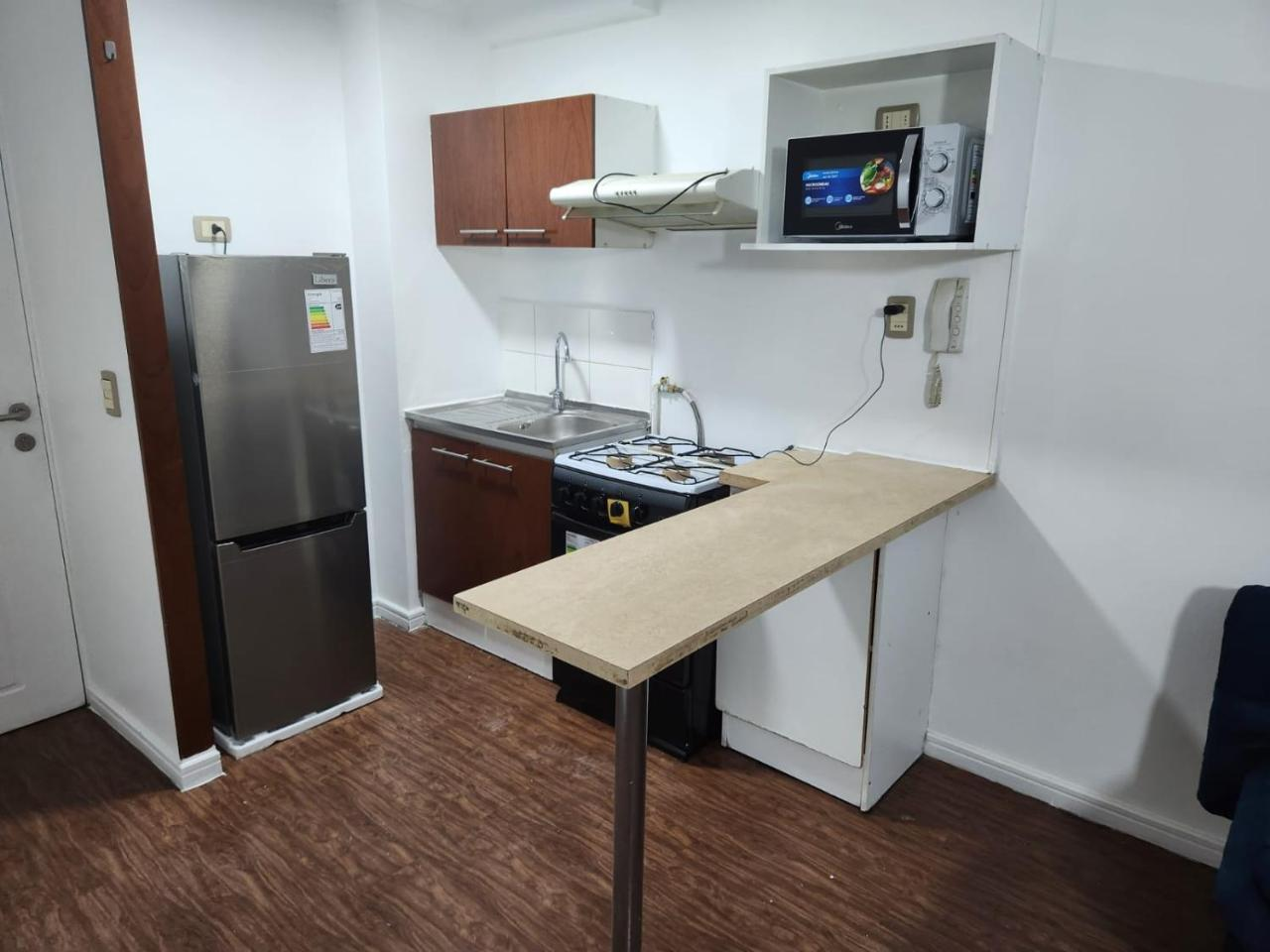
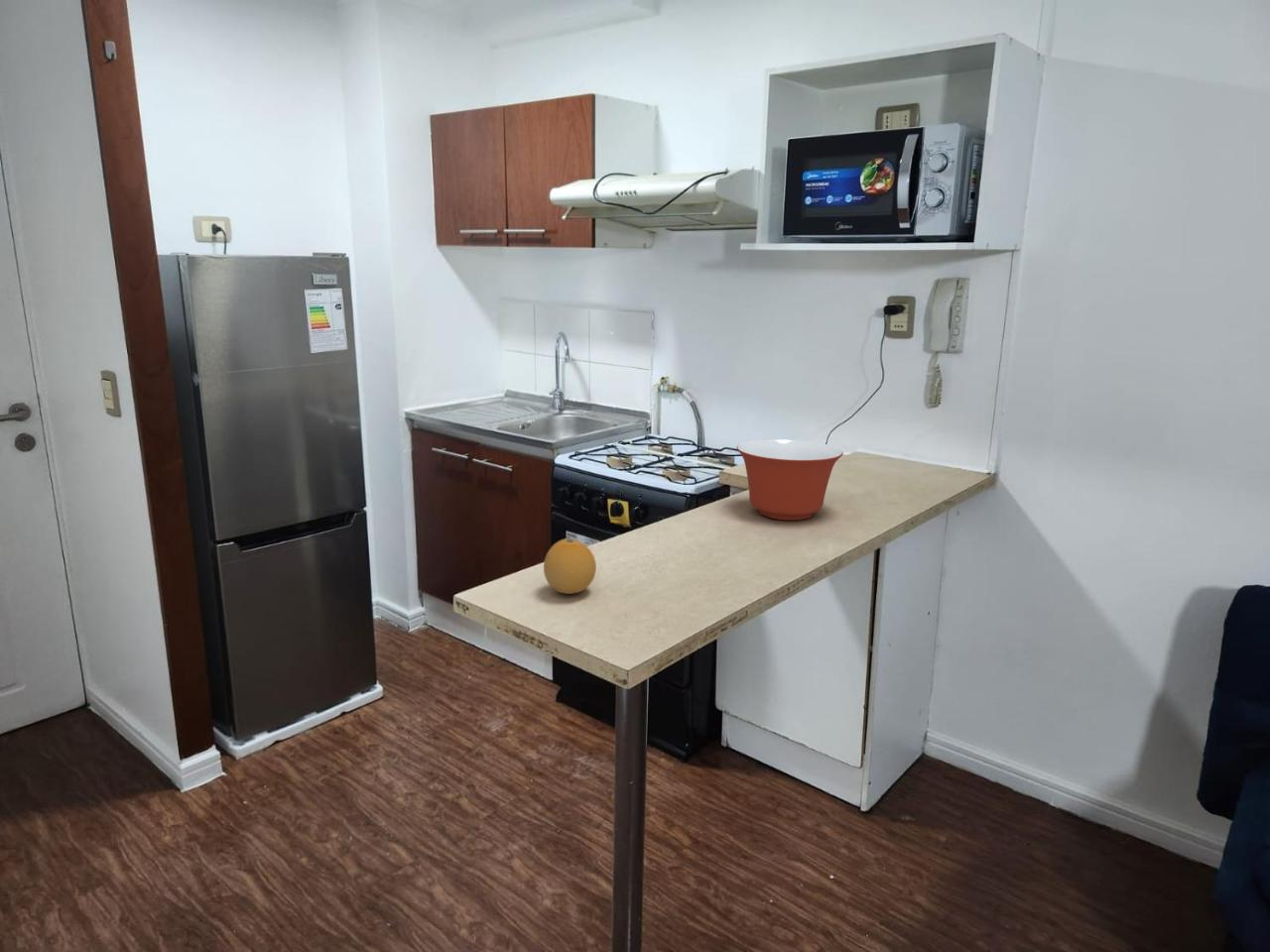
+ mixing bowl [736,438,844,522]
+ fruit [543,537,597,595]
